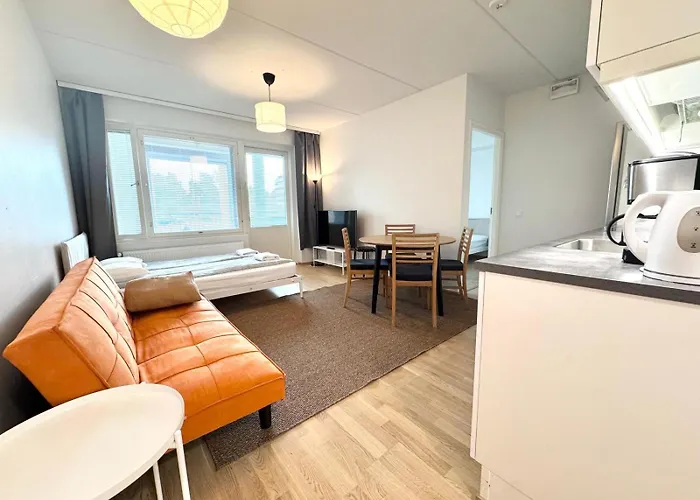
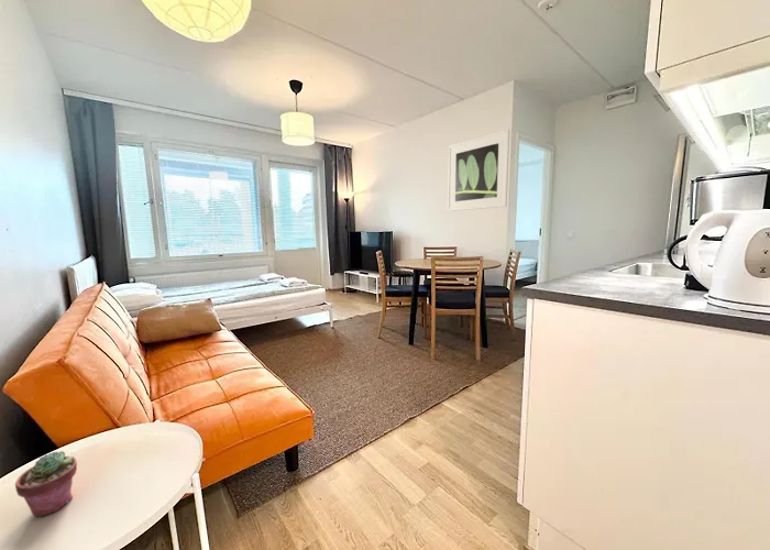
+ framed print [447,129,510,212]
+ potted succulent [14,450,78,517]
